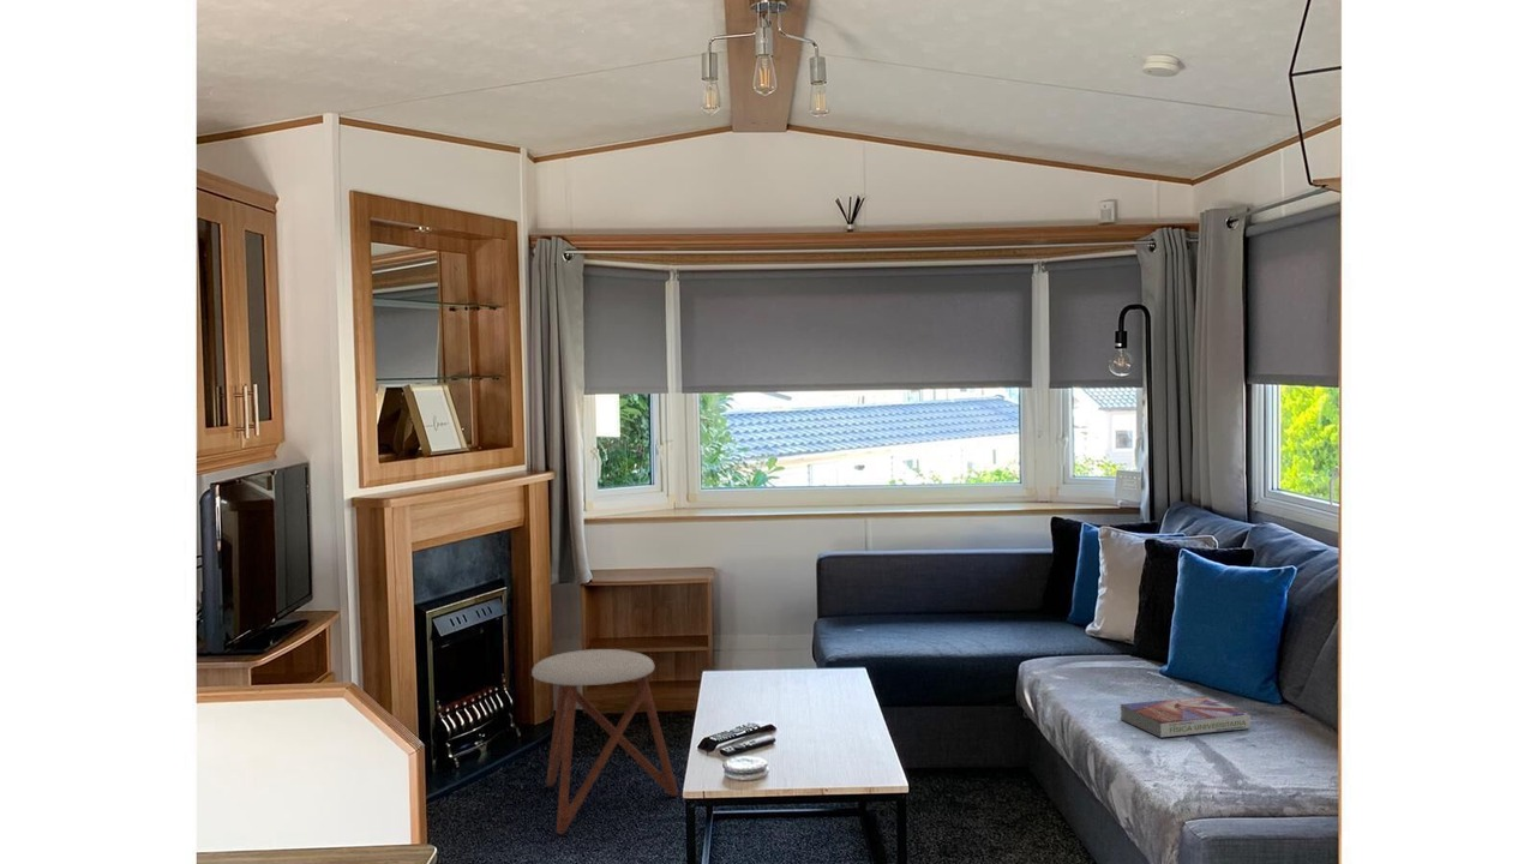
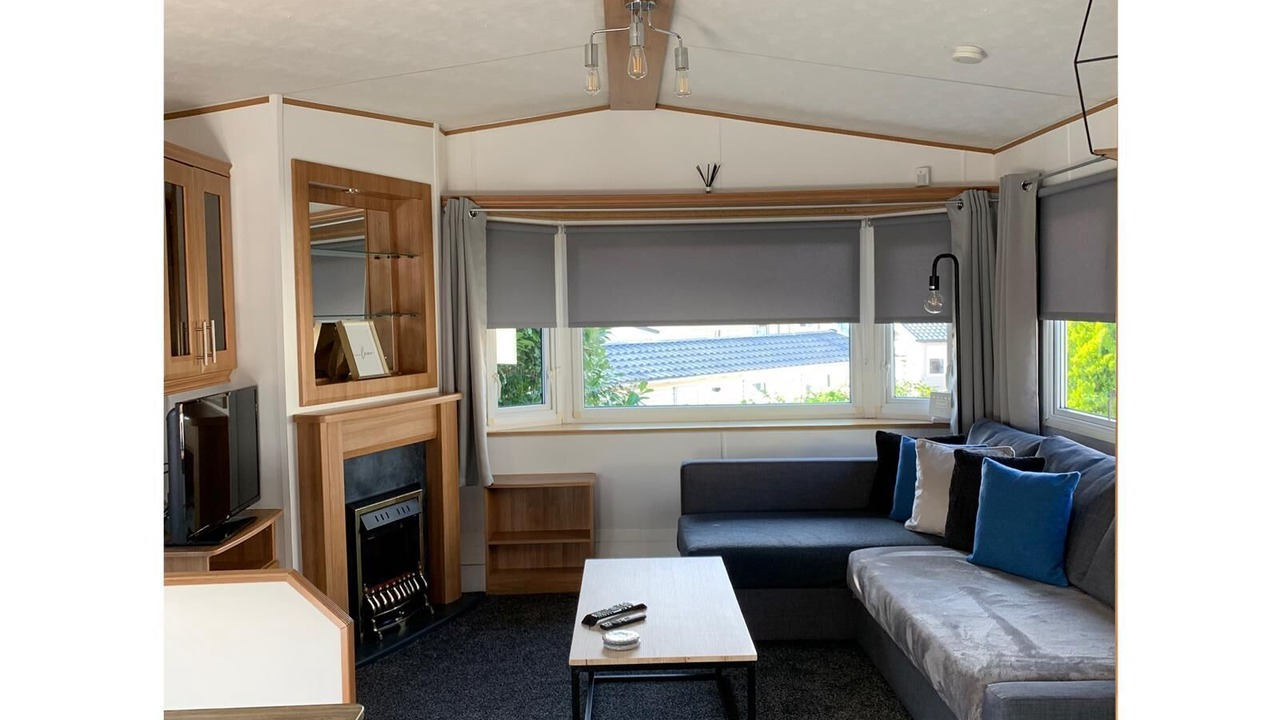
- textbook [1118,695,1252,739]
- stool [530,648,679,835]
